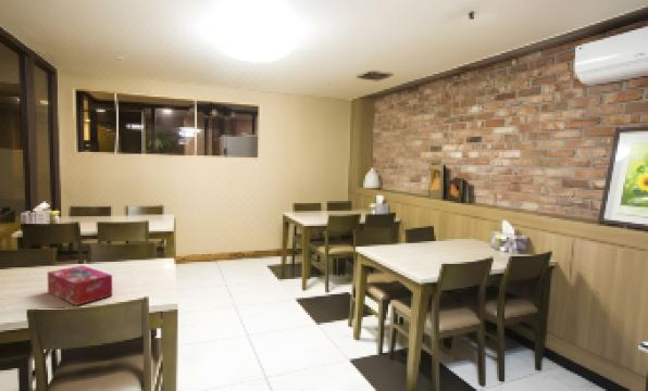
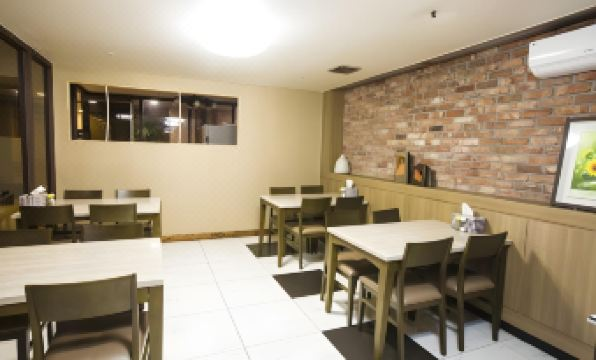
- tissue box [47,264,113,306]
